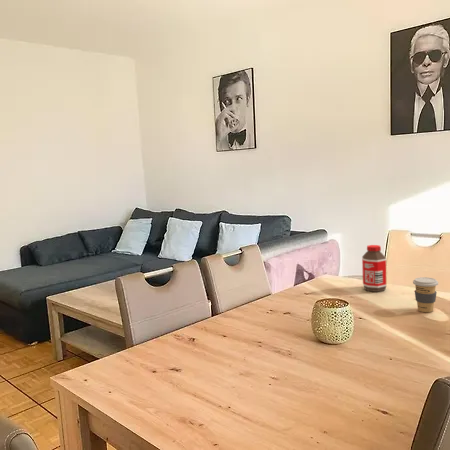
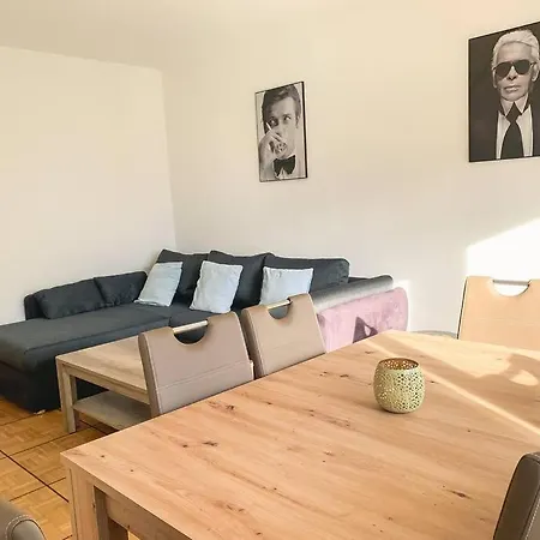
- coffee cup [412,276,439,313]
- bottle [361,244,387,293]
